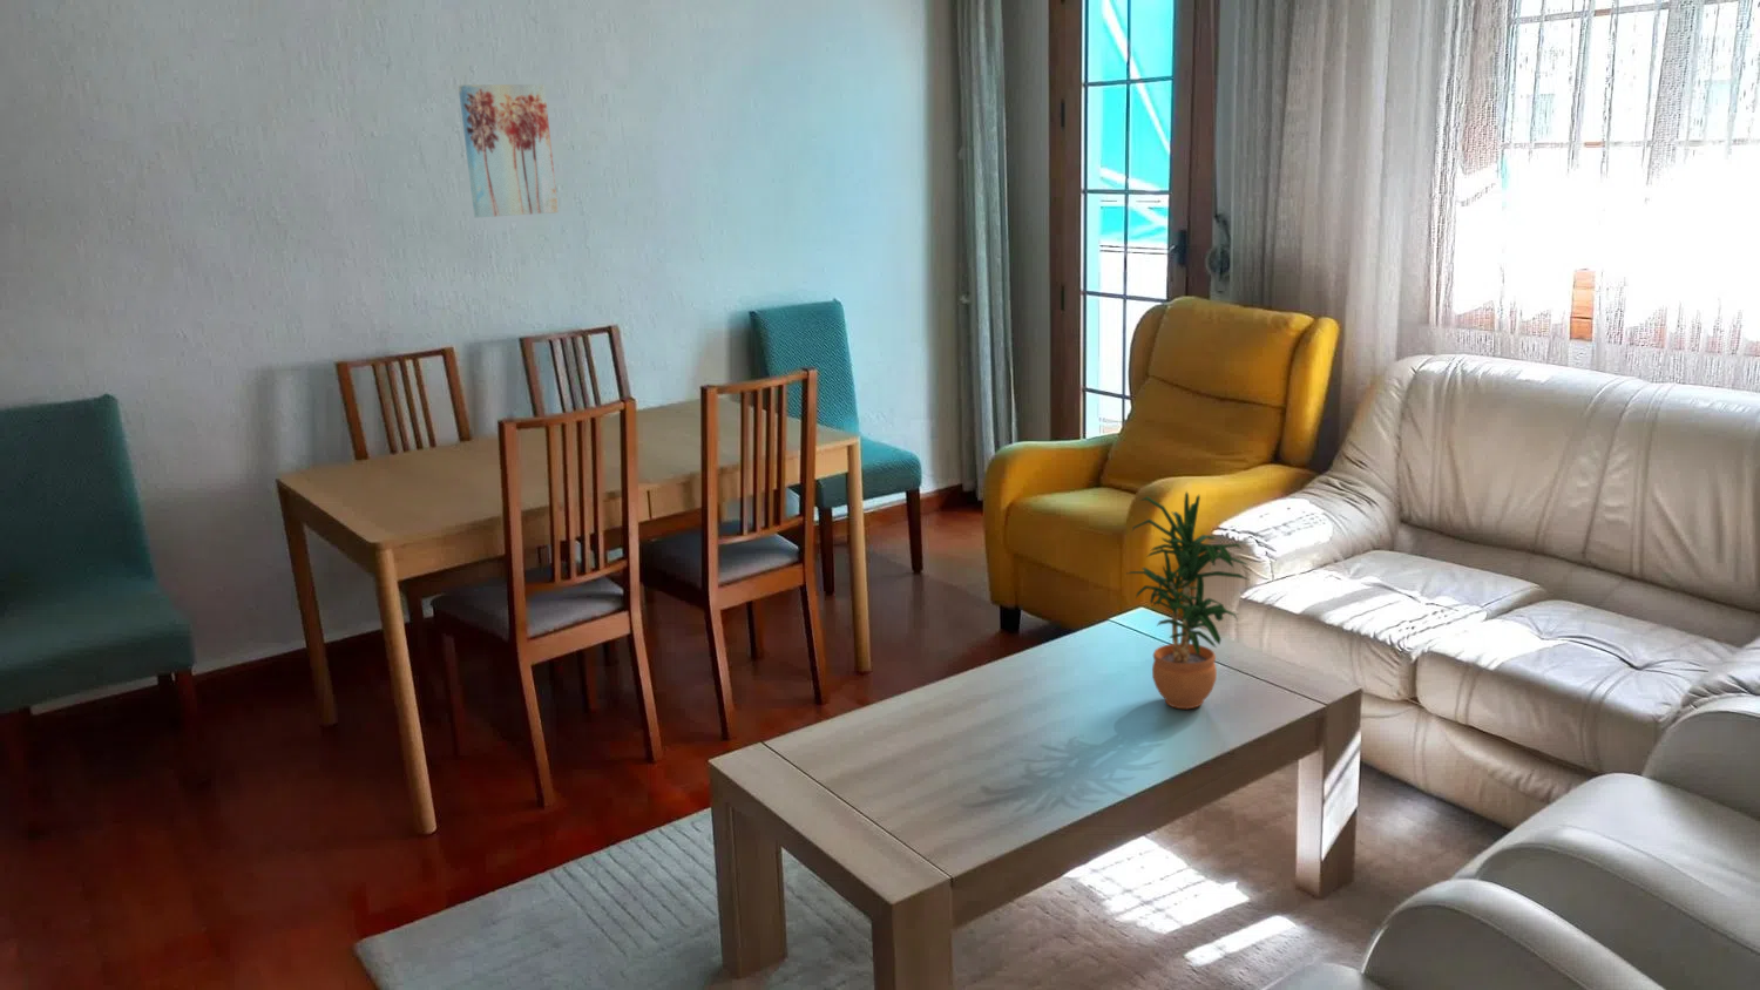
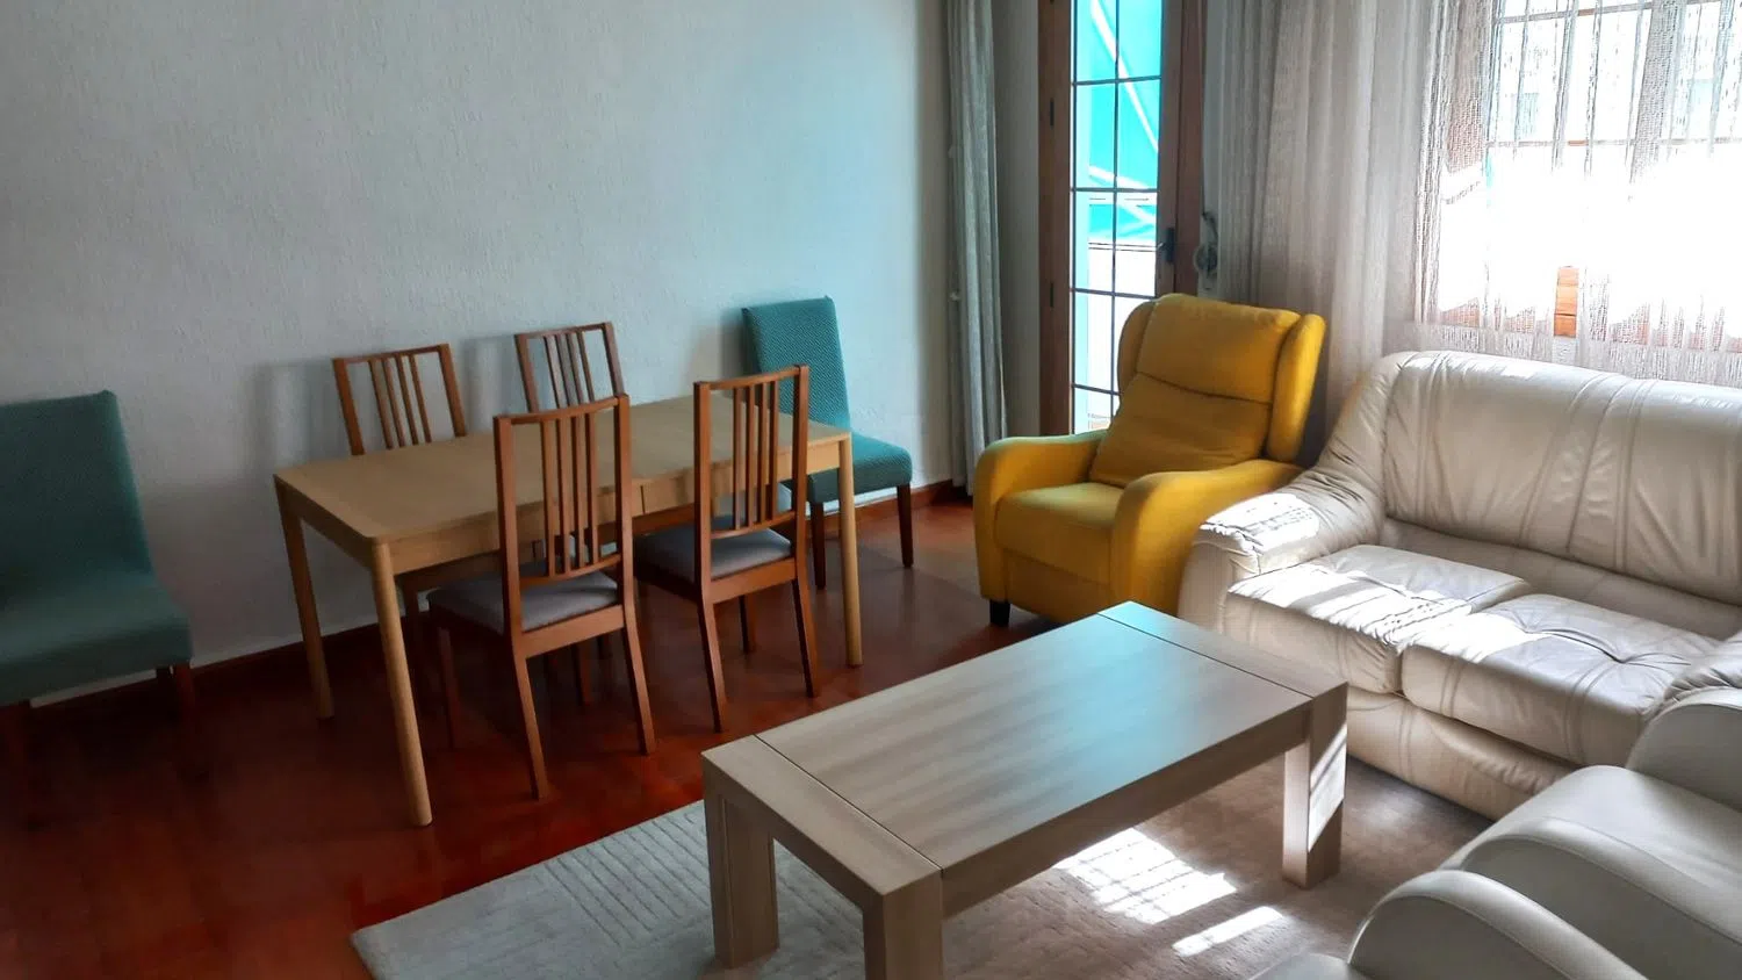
- potted plant [1127,491,1250,710]
- wall art [458,83,560,218]
